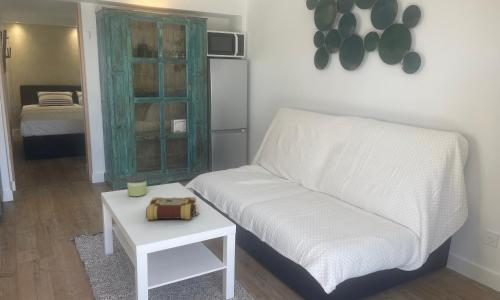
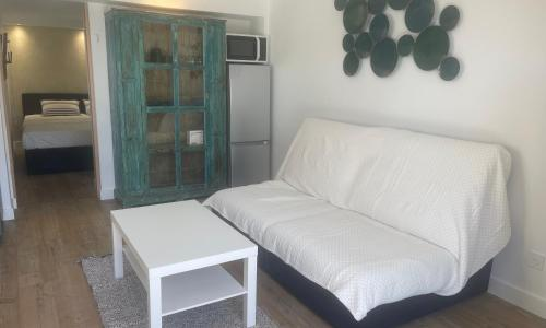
- candle [125,175,148,197]
- book [145,196,200,221]
